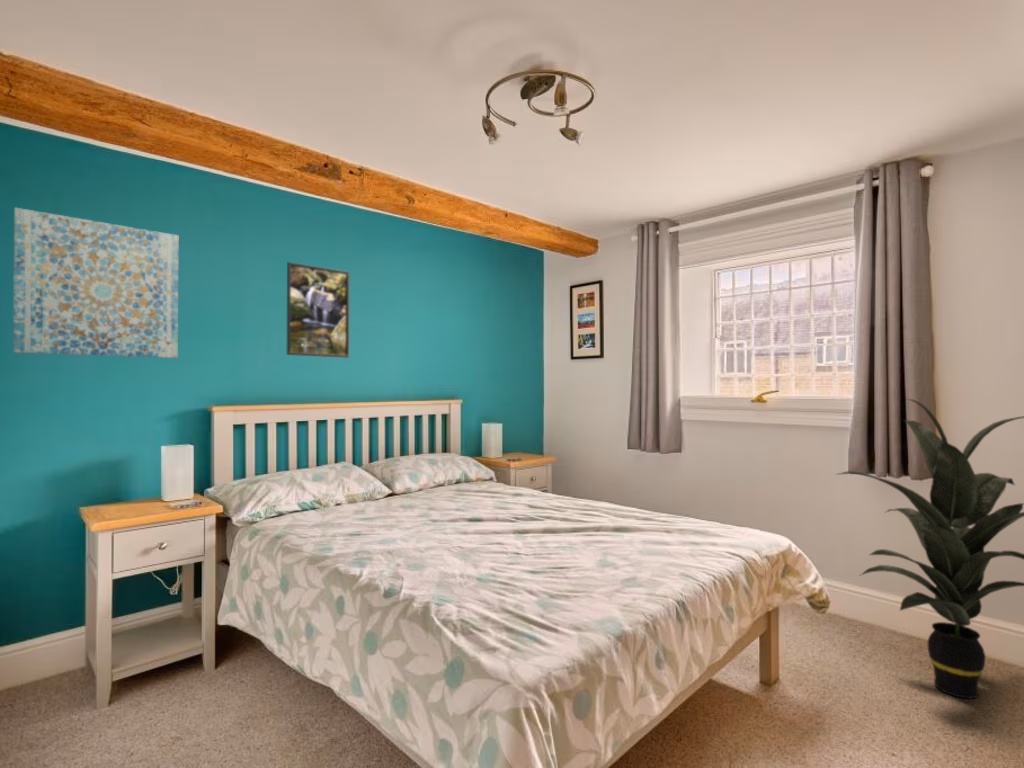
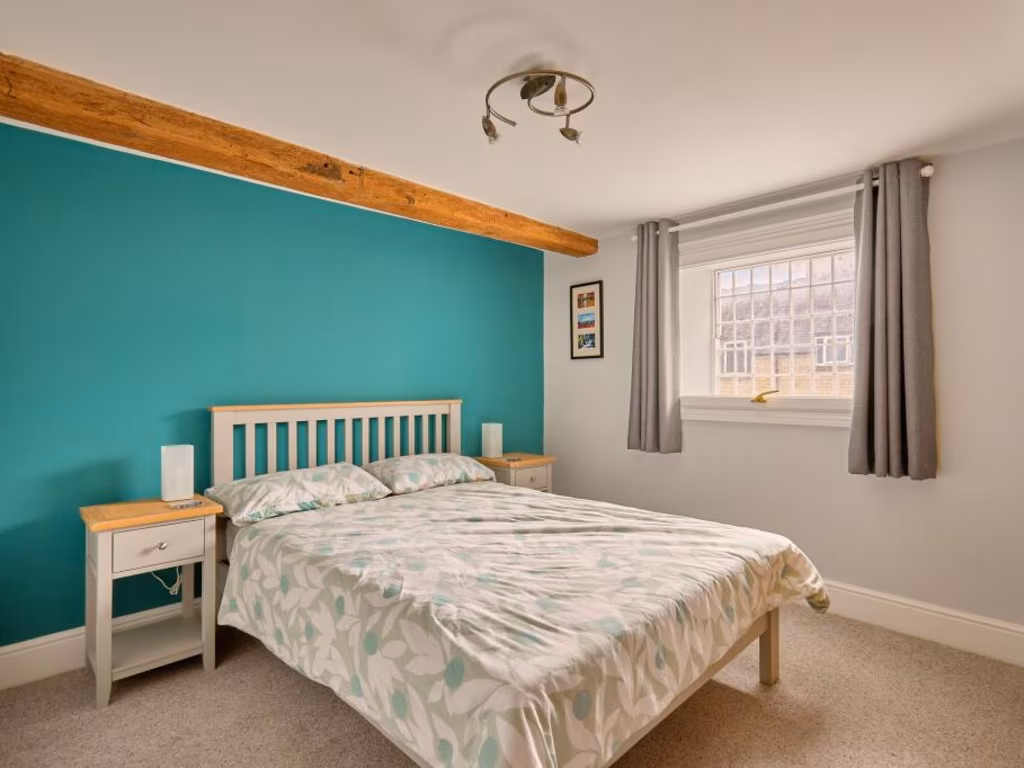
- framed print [286,261,350,359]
- indoor plant [834,398,1024,700]
- wall art [12,207,179,359]
